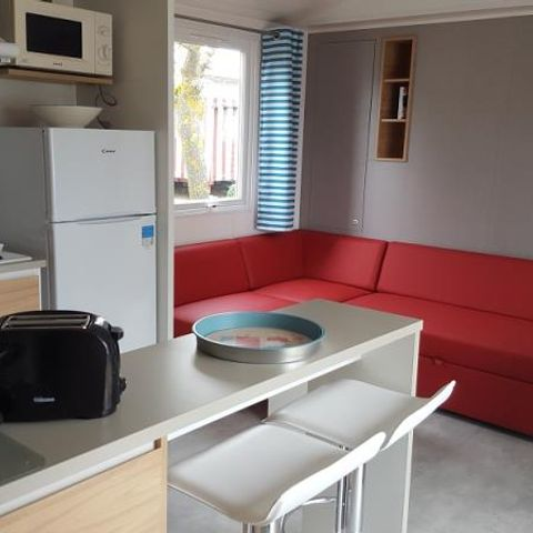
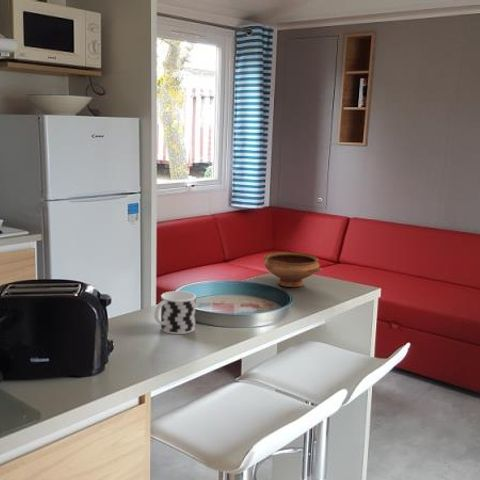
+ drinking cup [262,251,323,288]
+ cup [153,290,197,335]
